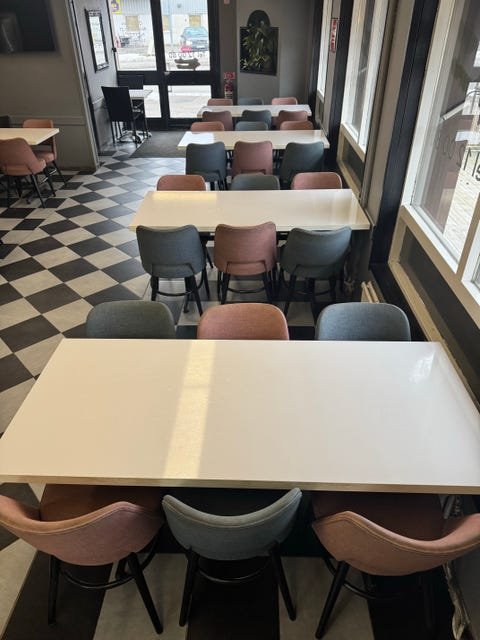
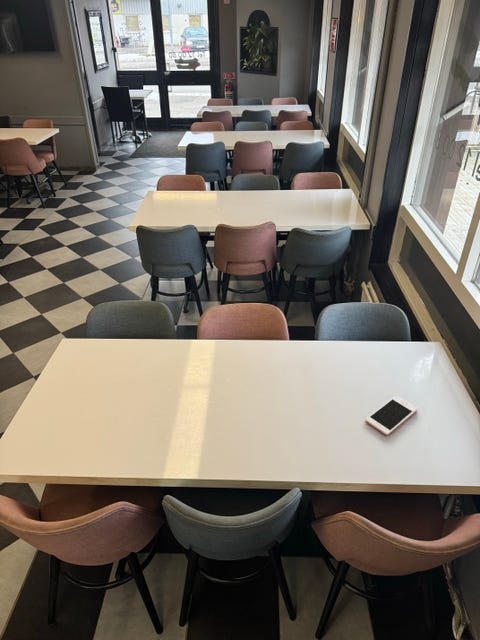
+ cell phone [364,395,418,436]
